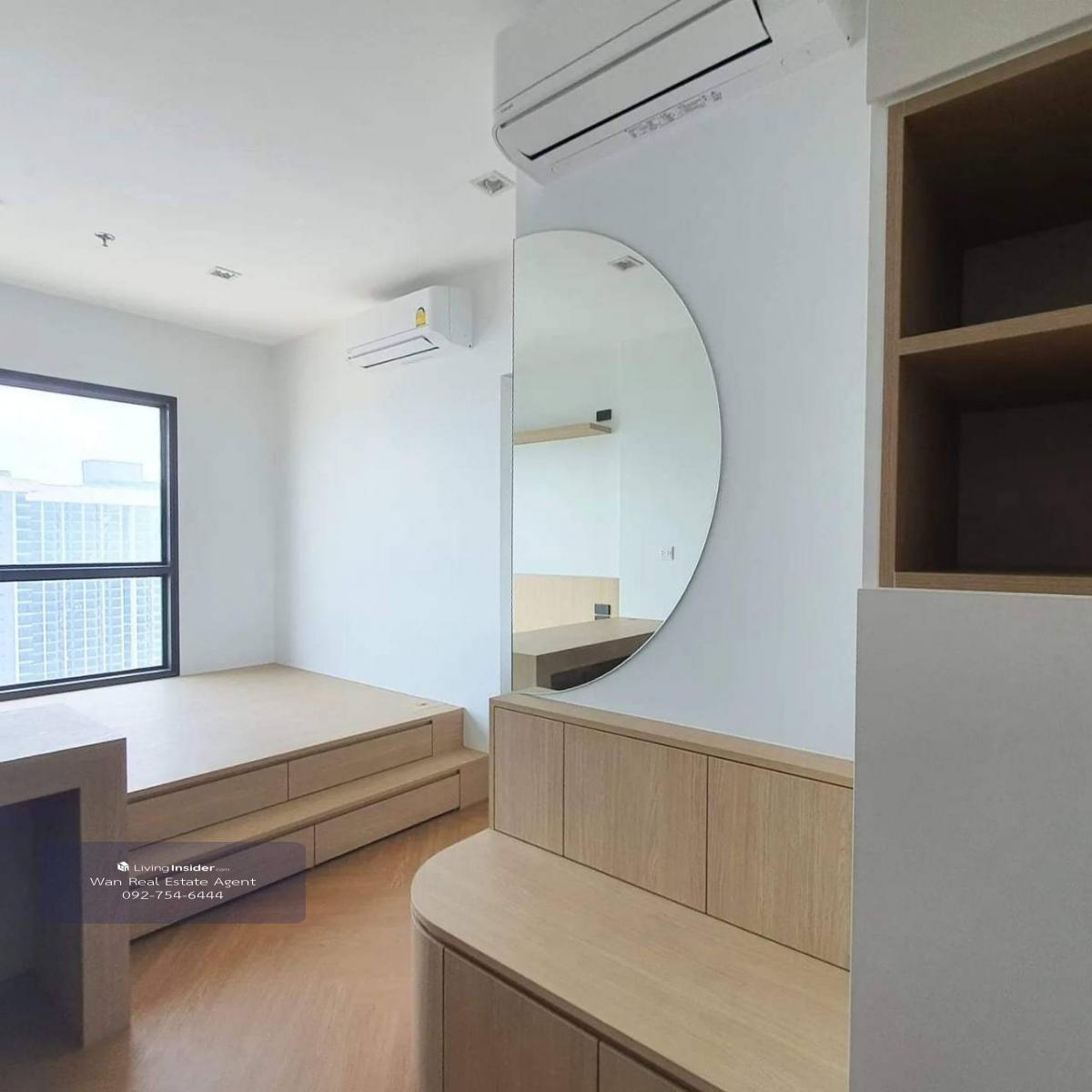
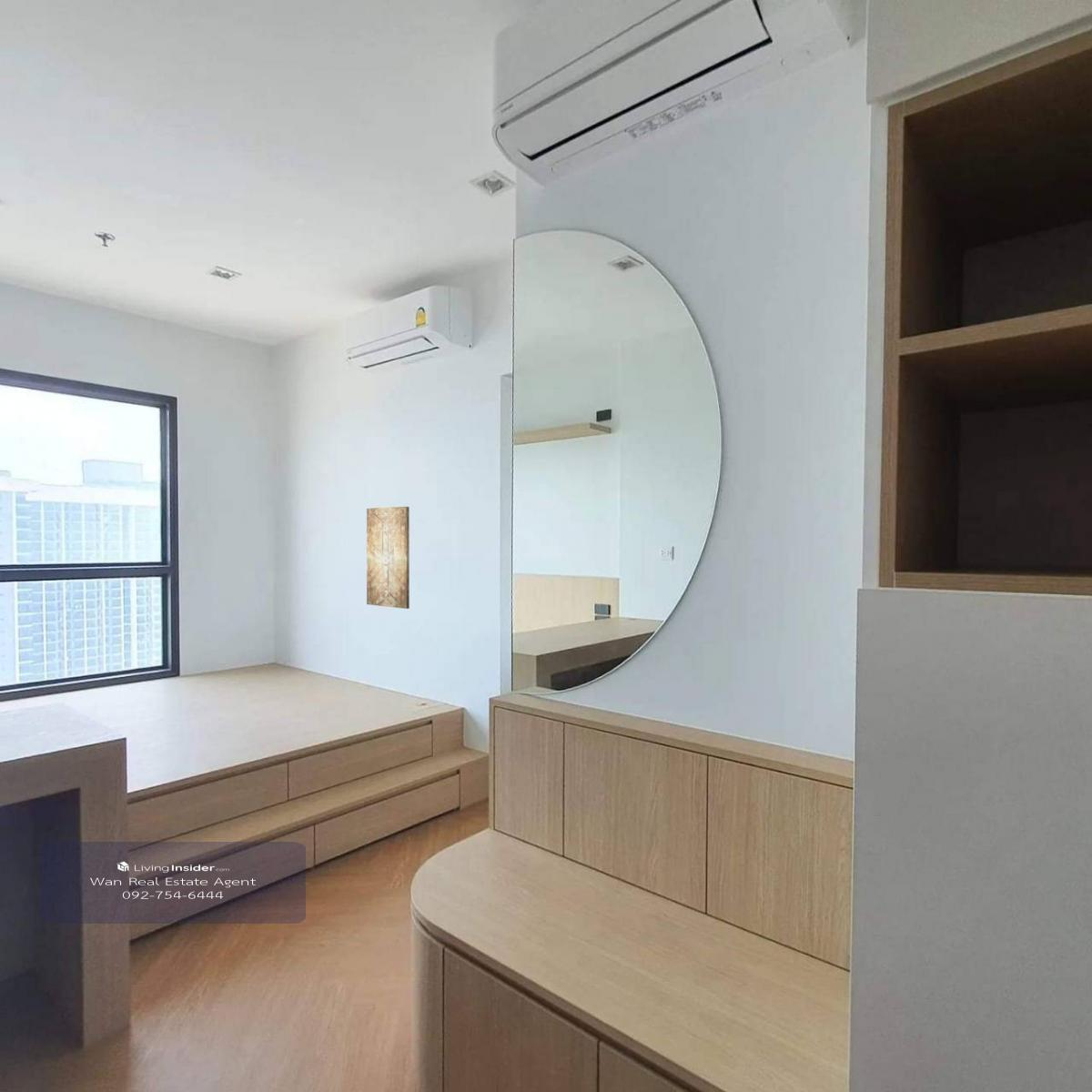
+ wall art [366,506,410,610]
